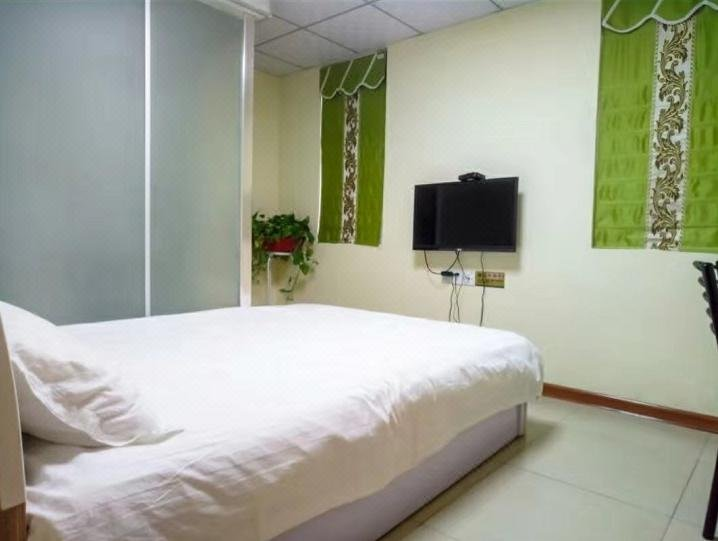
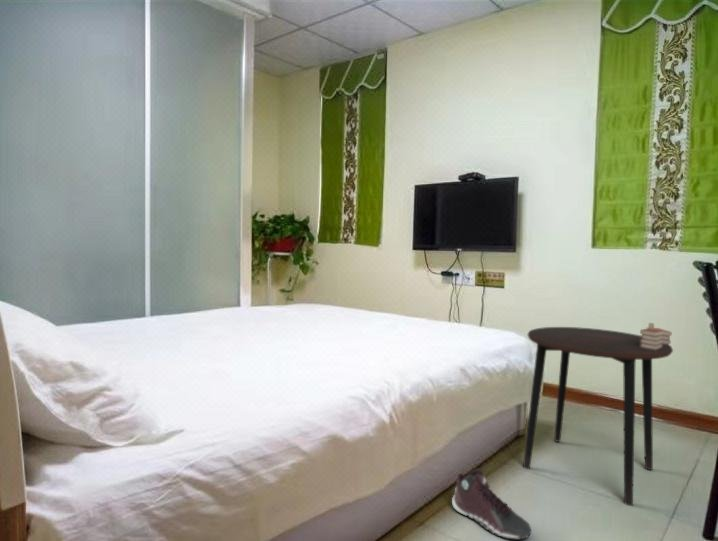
+ sneaker [451,468,532,541]
+ side table [522,326,674,507]
+ book [639,322,672,350]
